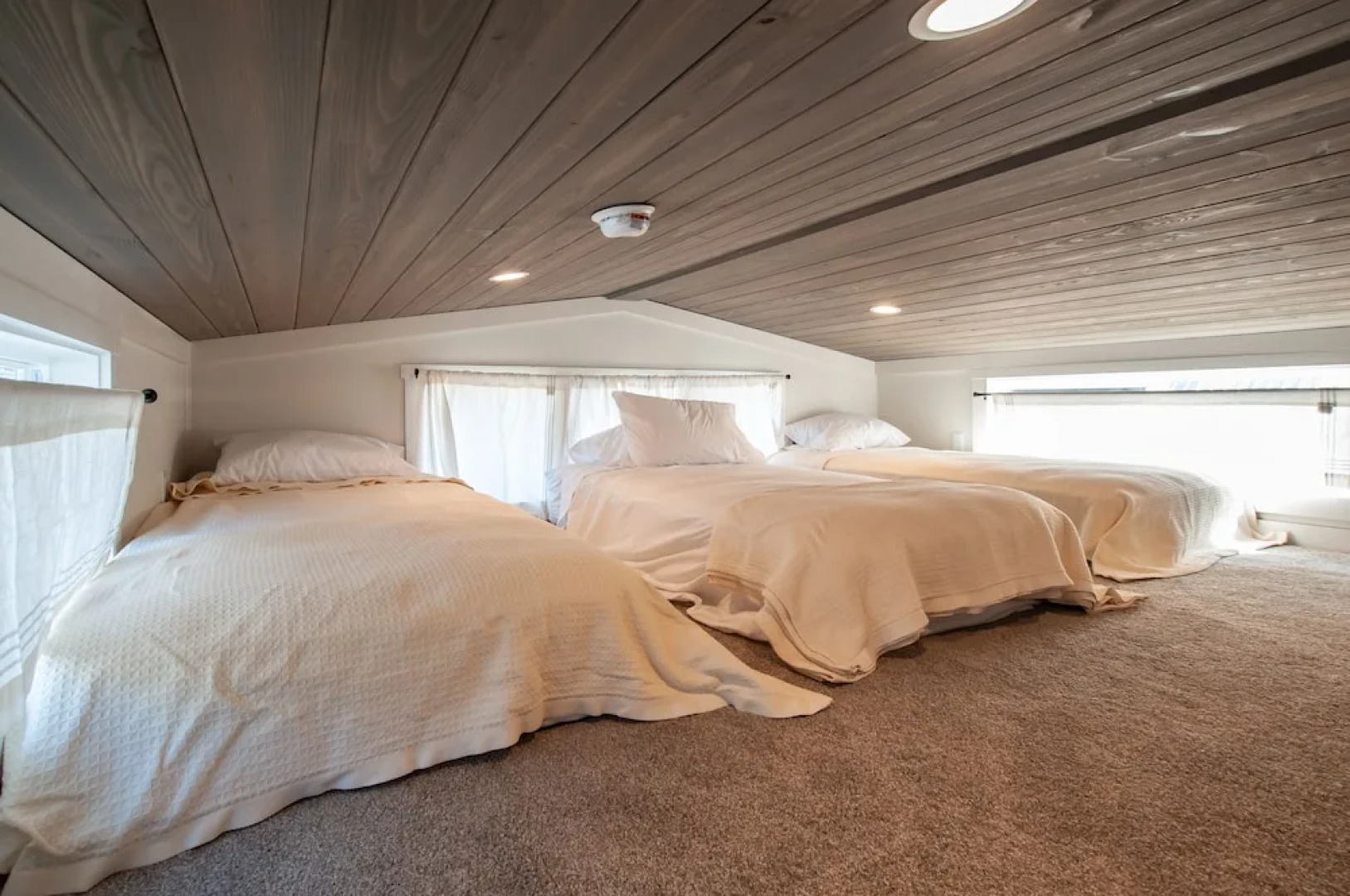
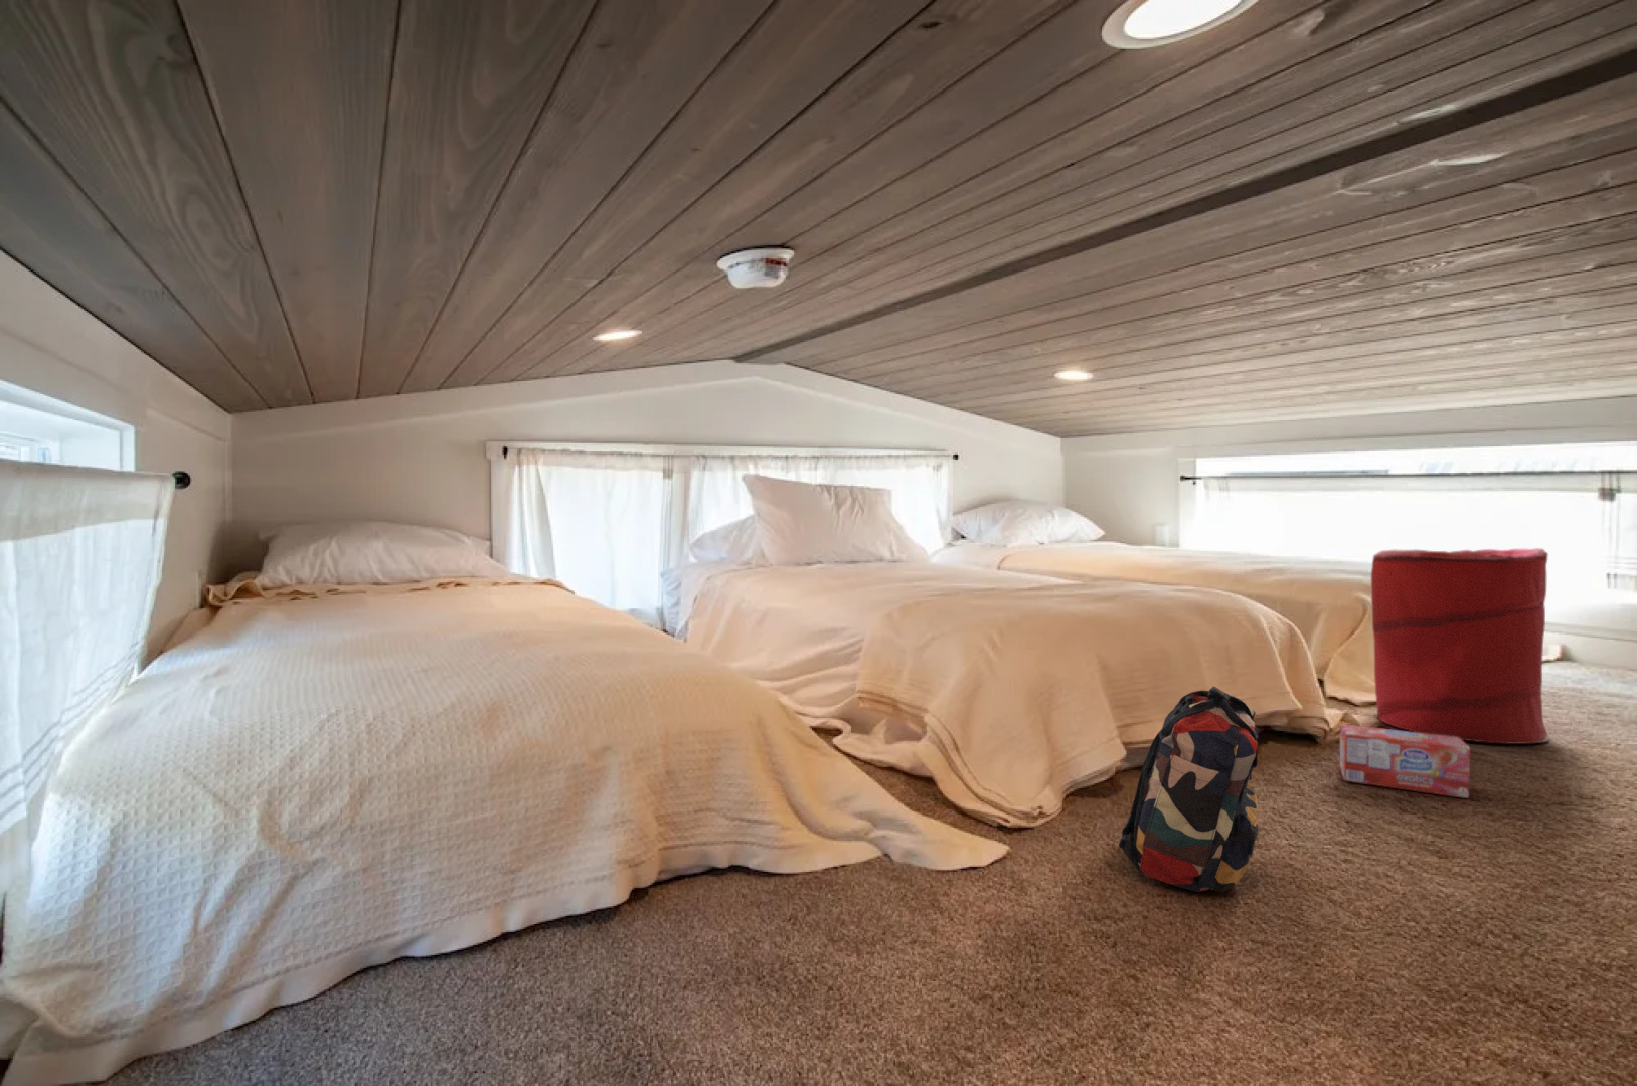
+ backpack [1118,686,1260,893]
+ box [1339,724,1471,800]
+ laundry hamper [1370,547,1550,745]
